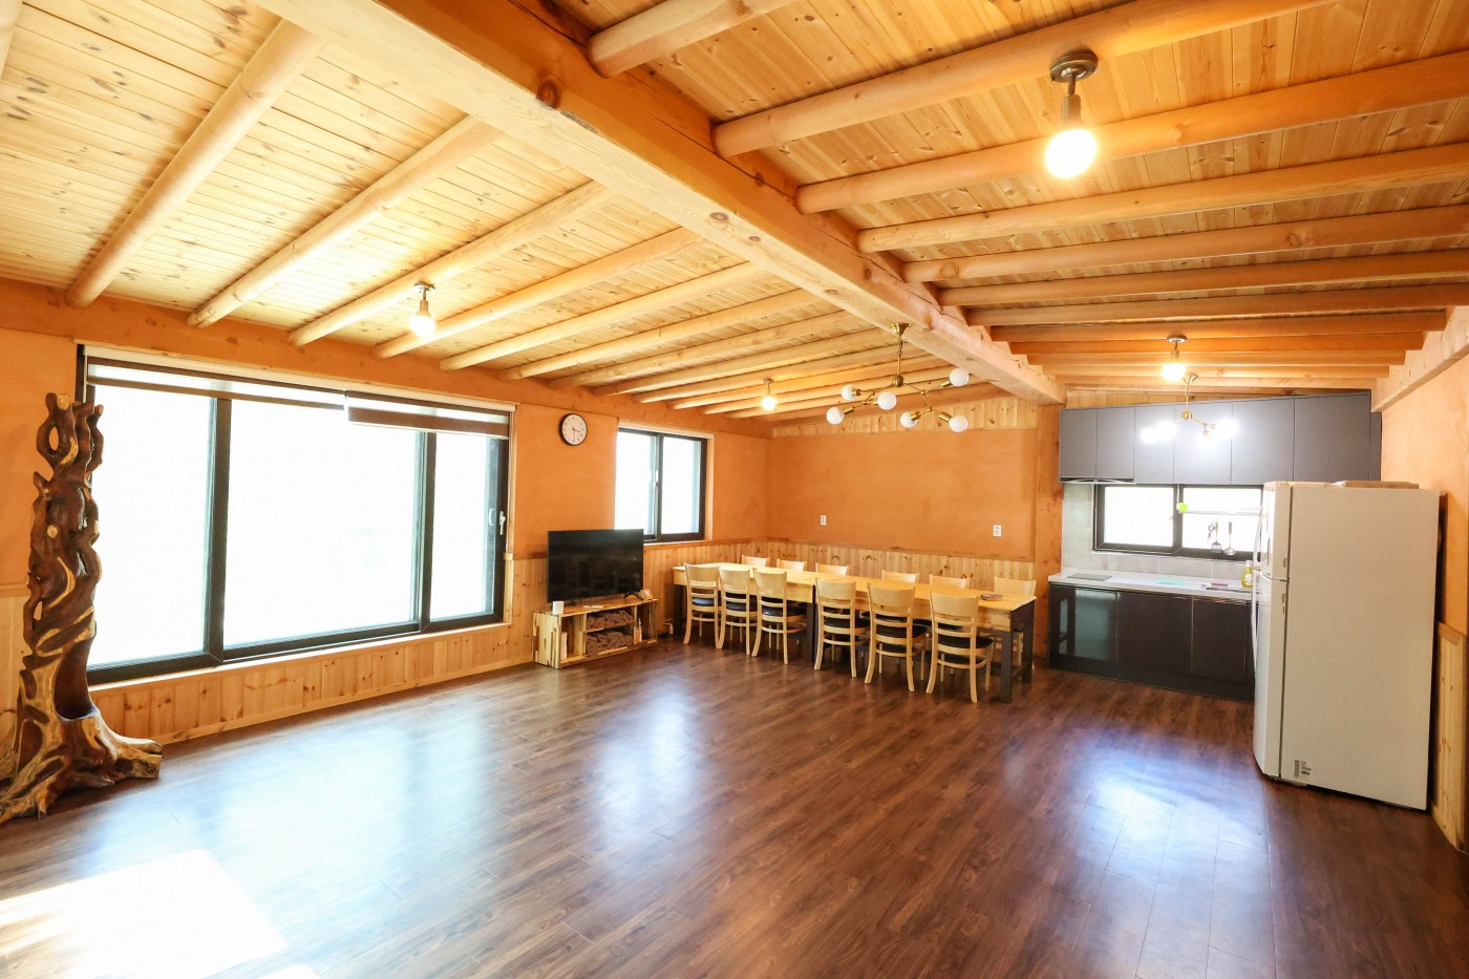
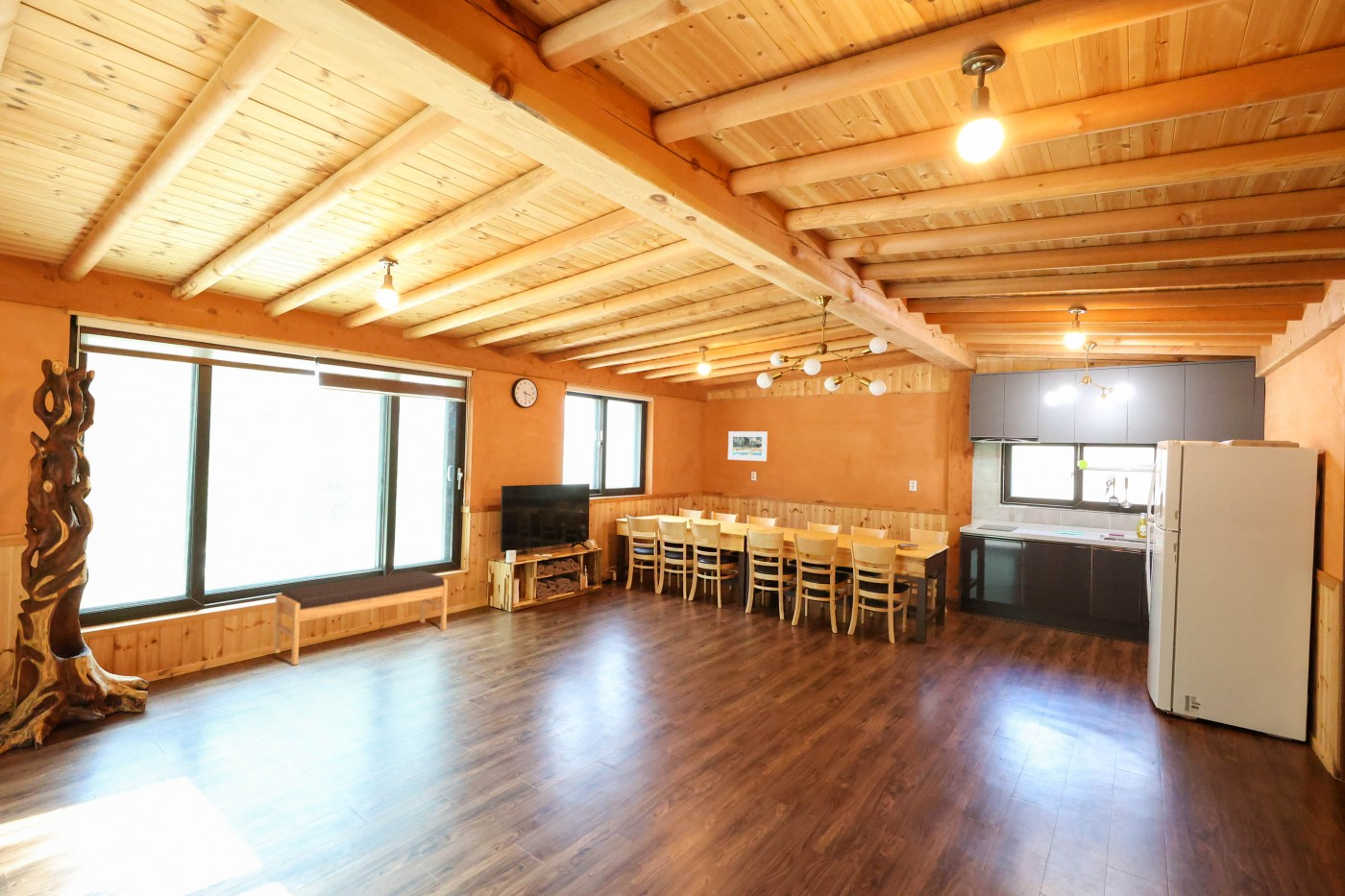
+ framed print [727,430,769,462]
+ bench [273,569,449,666]
